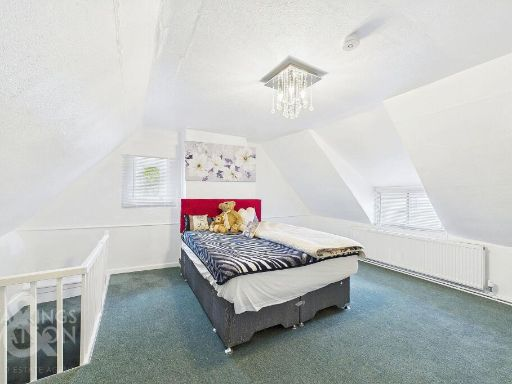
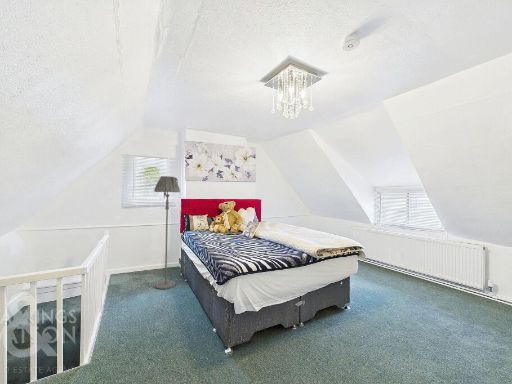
+ floor lamp [153,175,181,290]
